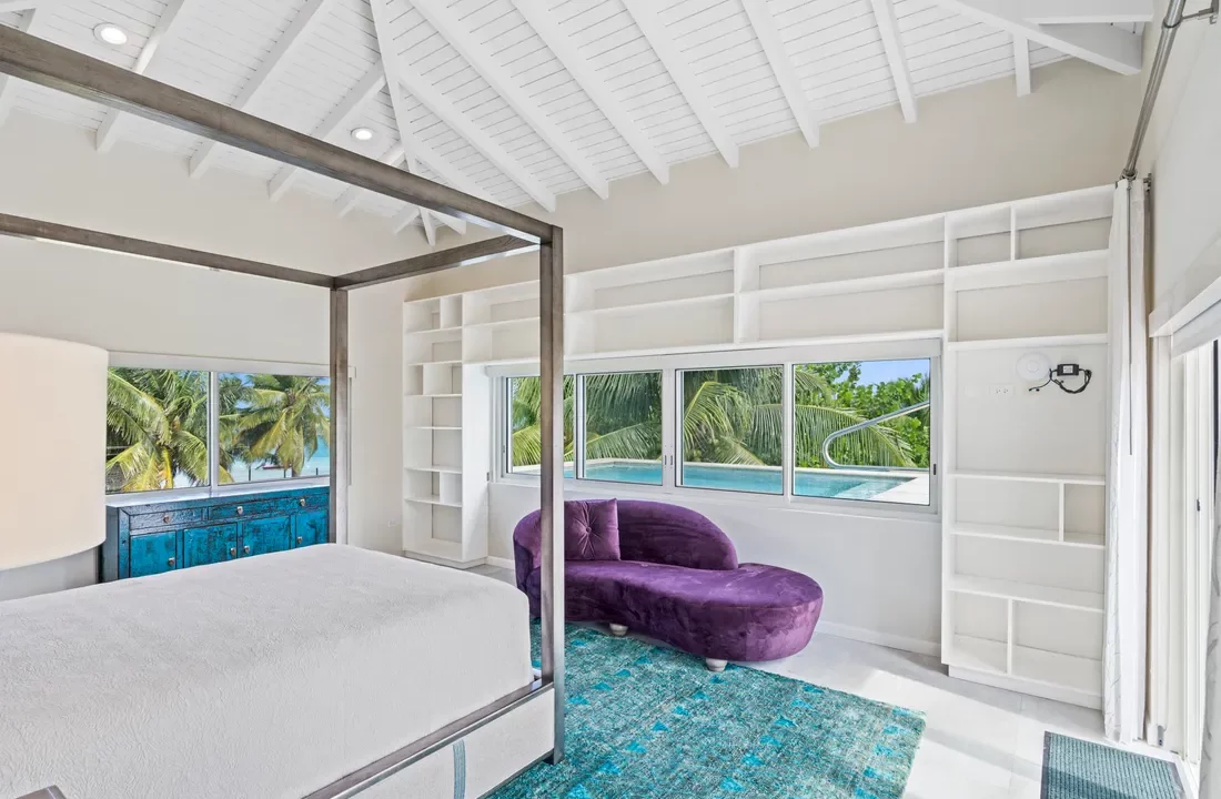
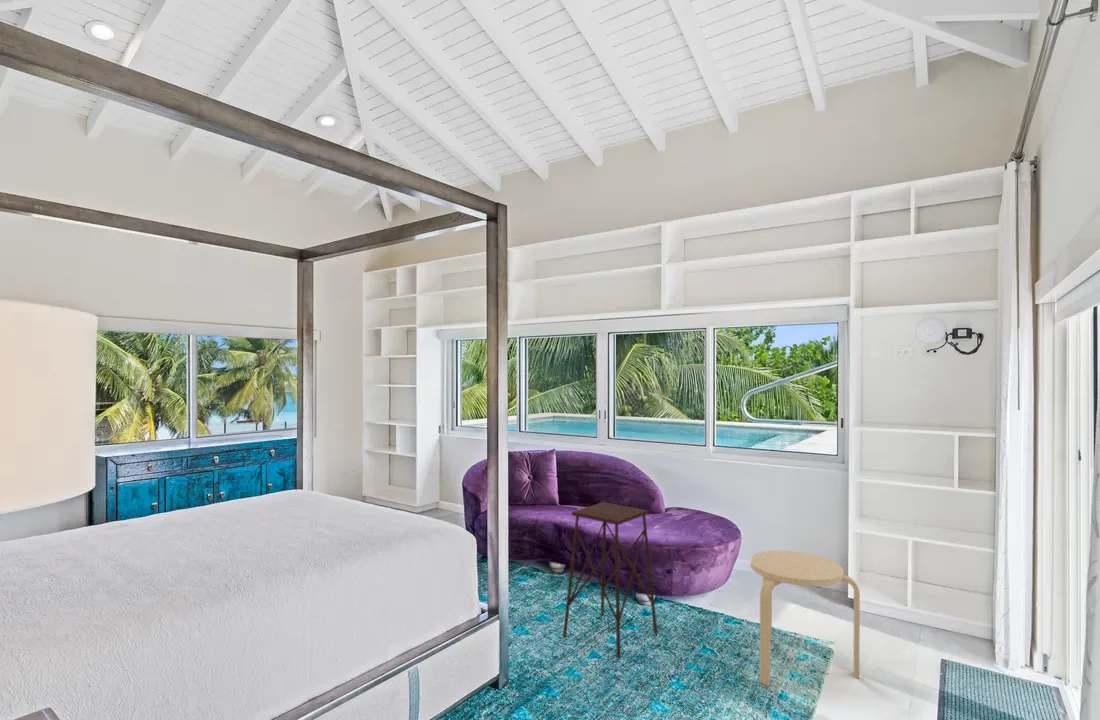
+ stool [749,550,861,687]
+ side table [562,501,658,658]
